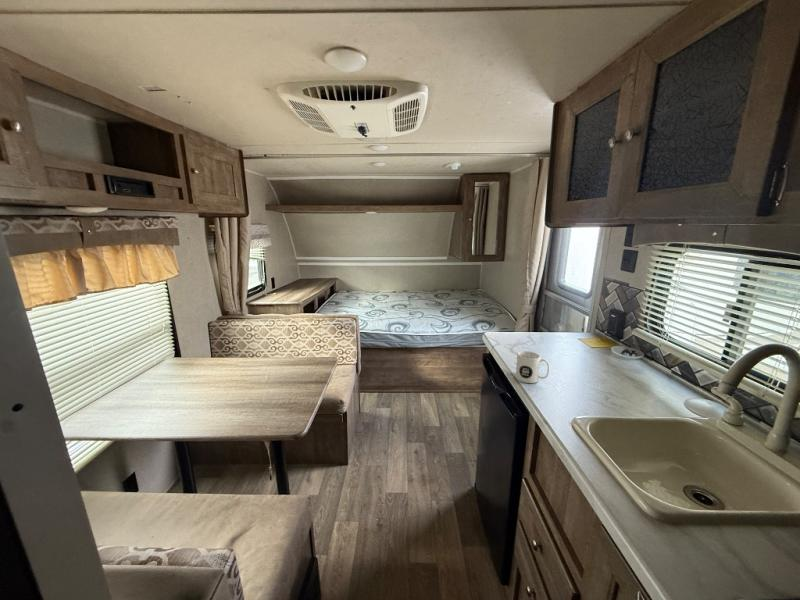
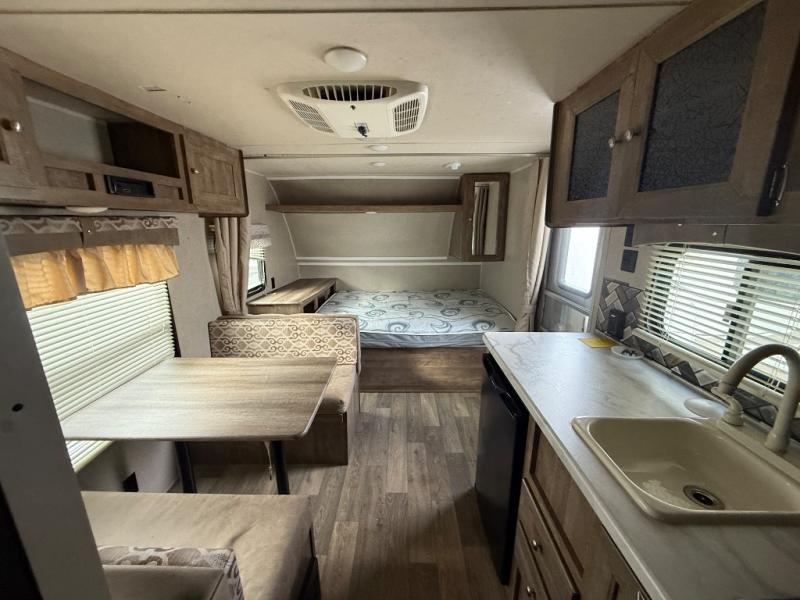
- mug [515,350,551,384]
